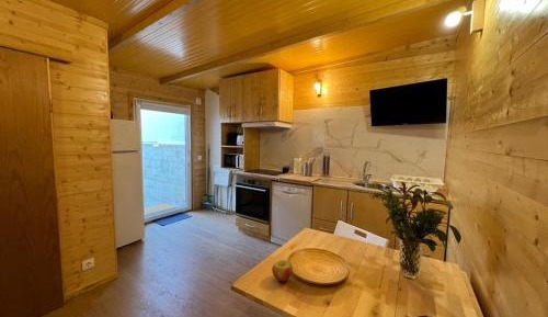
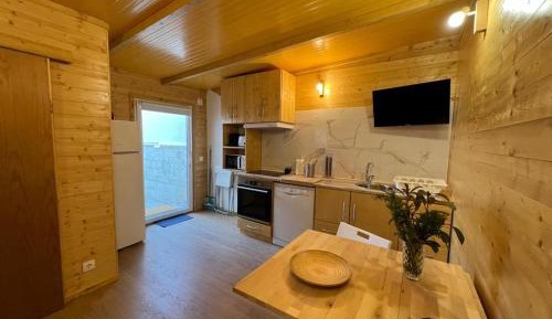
- apple [271,259,294,283]
